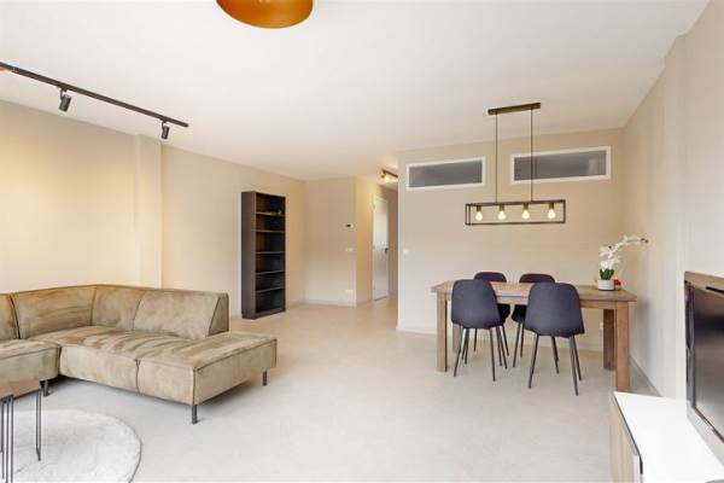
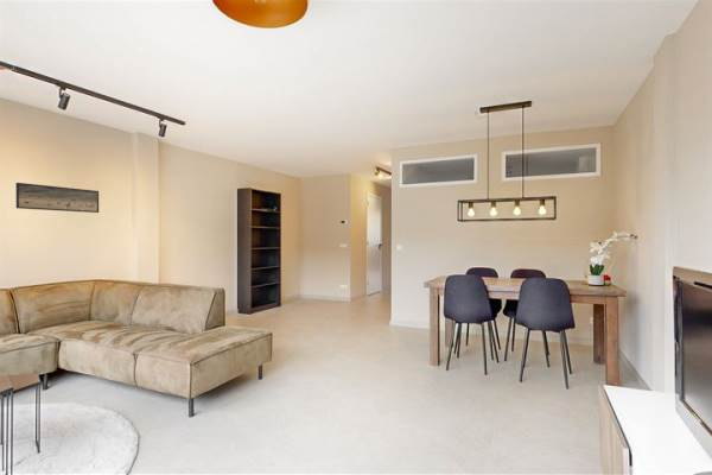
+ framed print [14,182,100,214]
